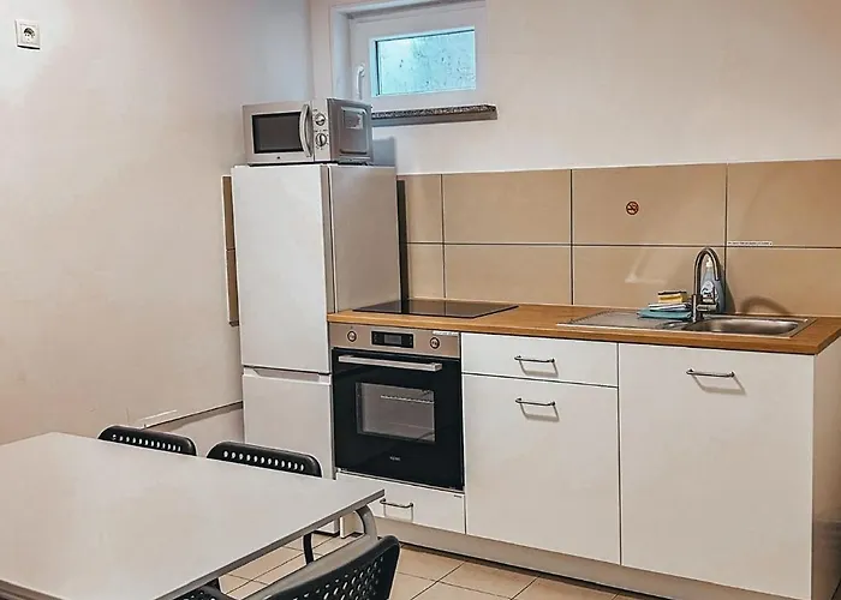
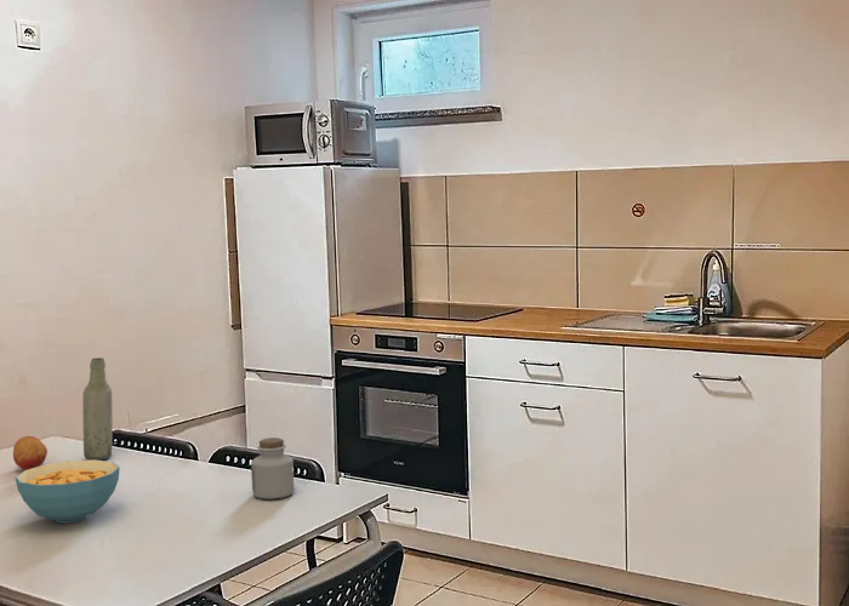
+ cereal bowl [15,459,120,525]
+ fruit [12,435,49,471]
+ jar [250,436,295,501]
+ bottle [81,356,114,461]
